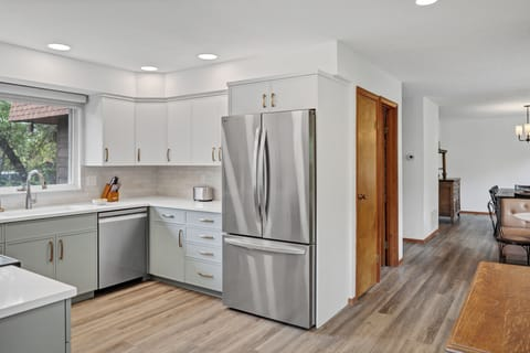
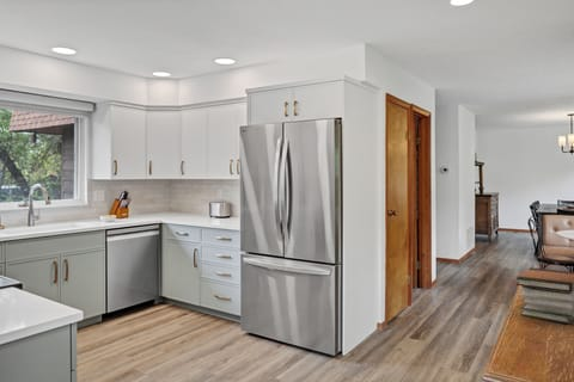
+ book stack [515,266,574,325]
